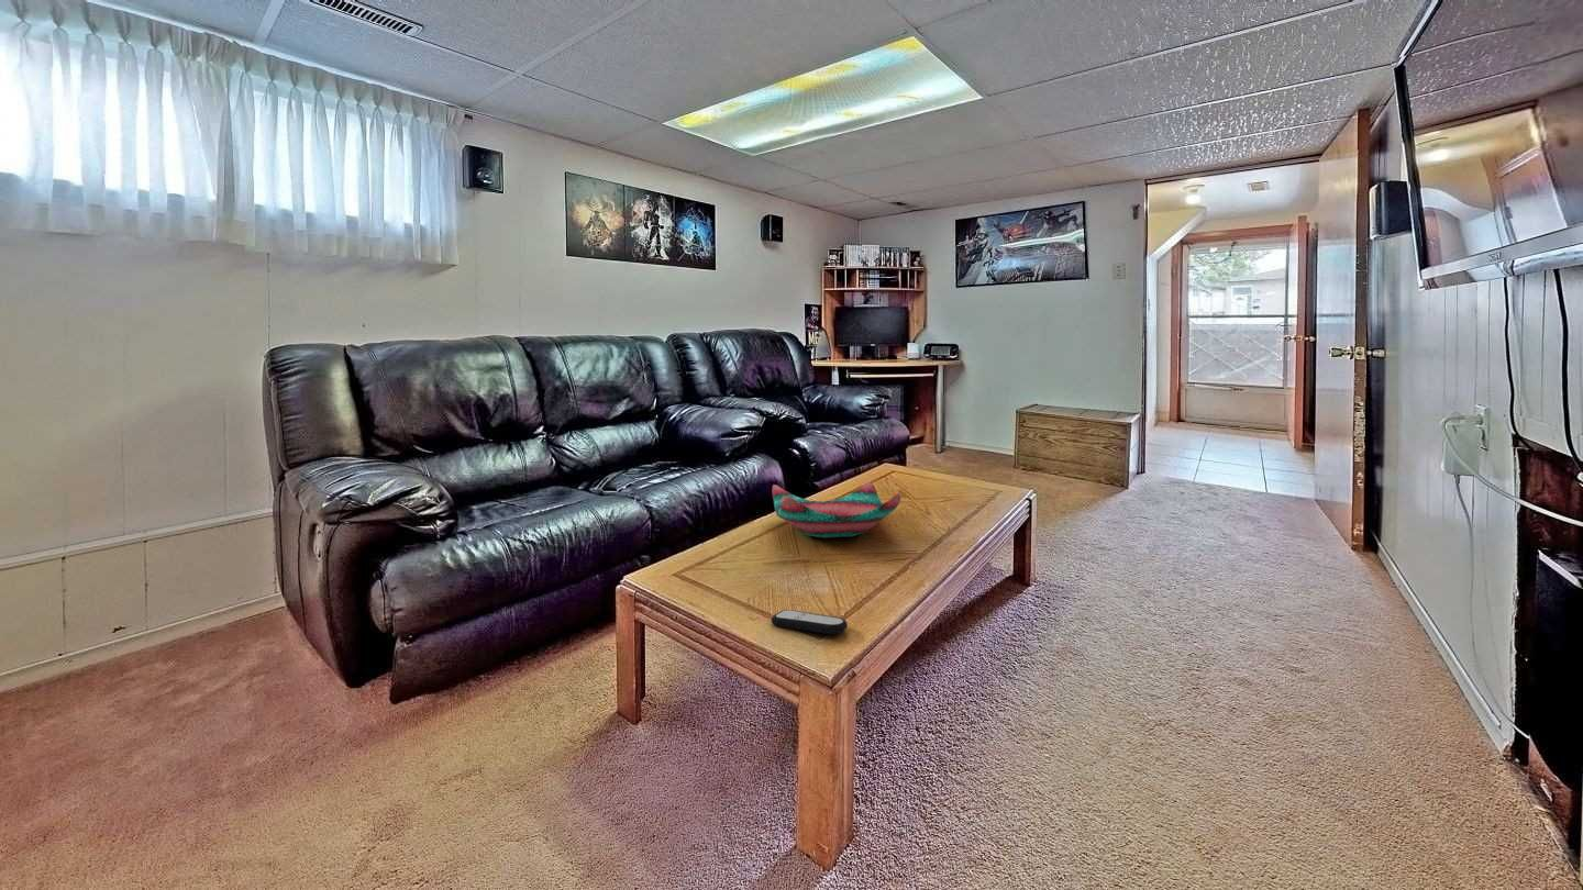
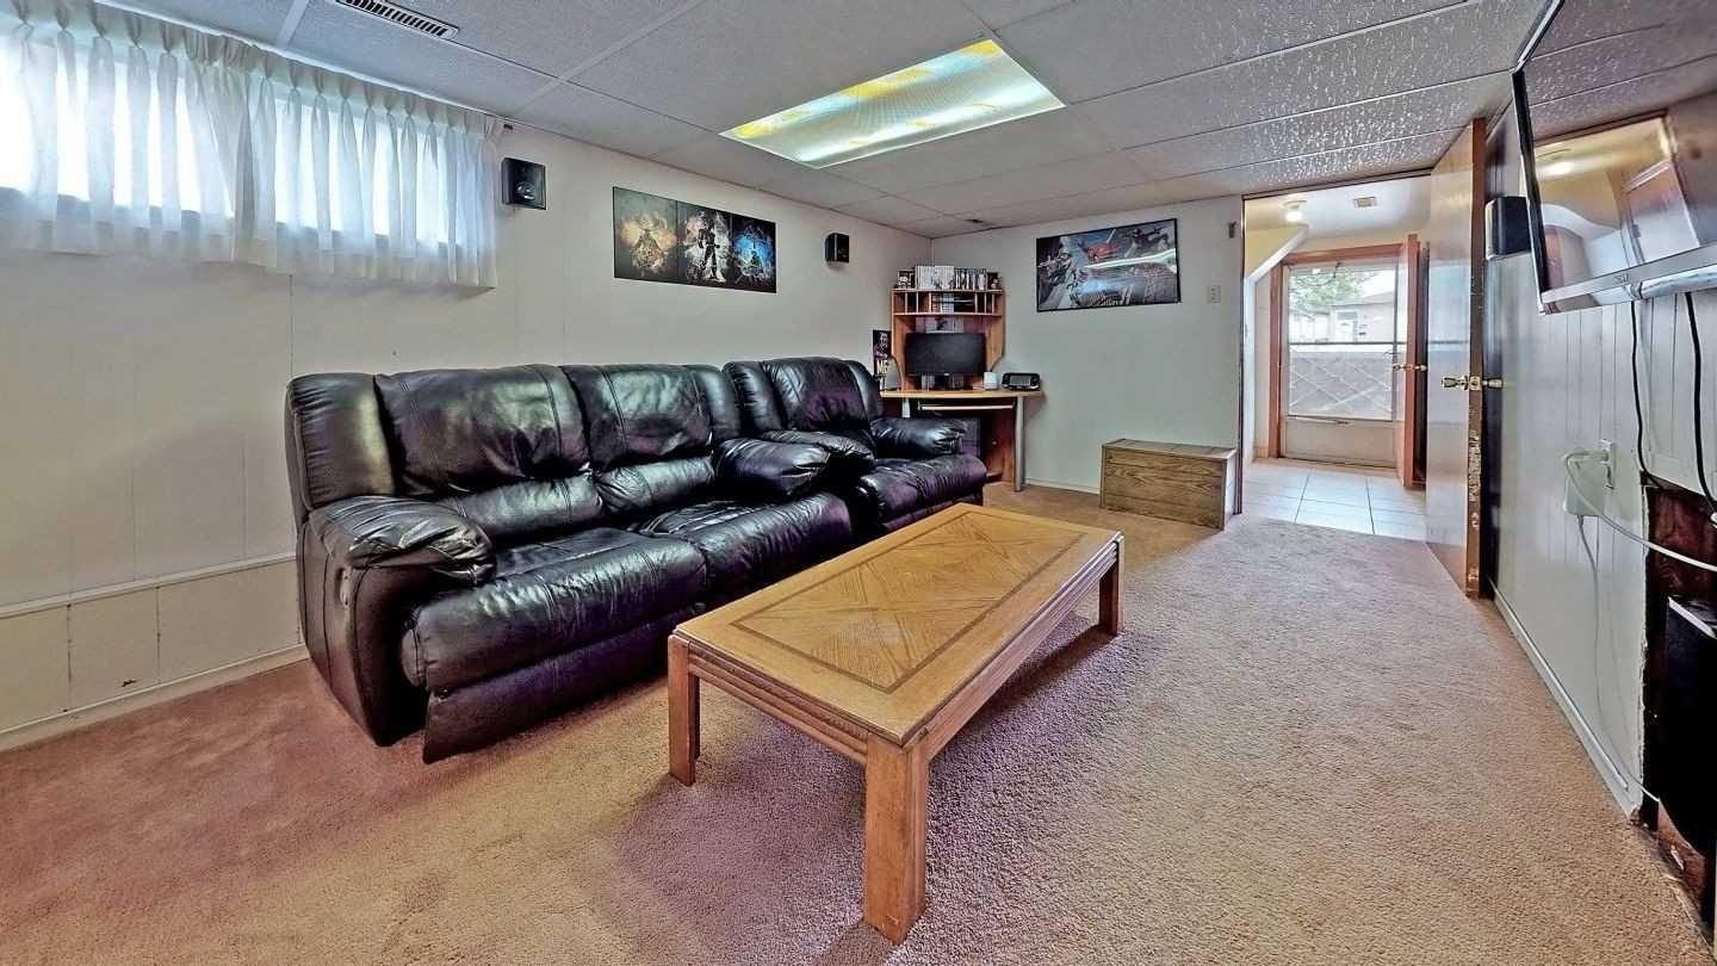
- remote control [771,609,849,635]
- decorative bowl [772,481,901,538]
